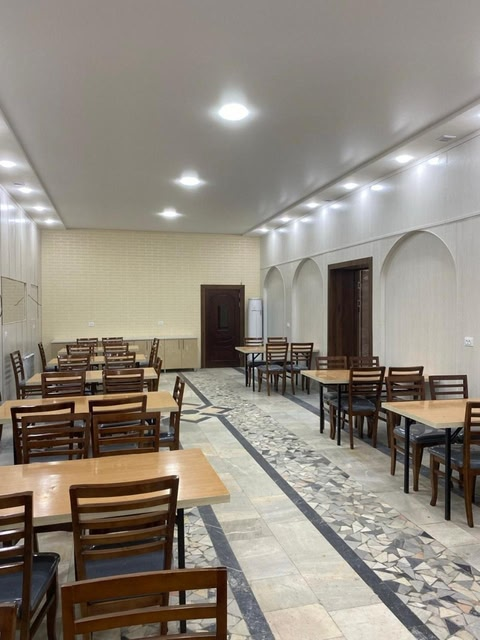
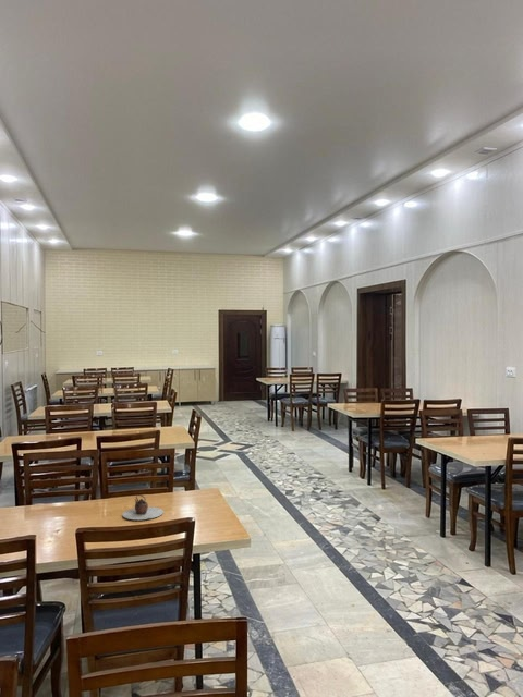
+ teapot [121,493,165,521]
